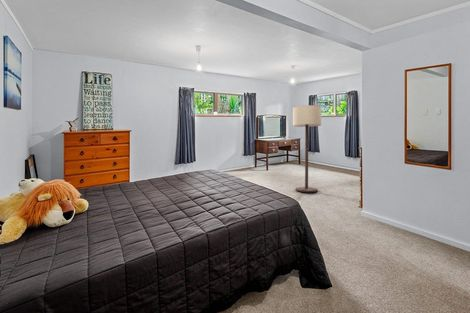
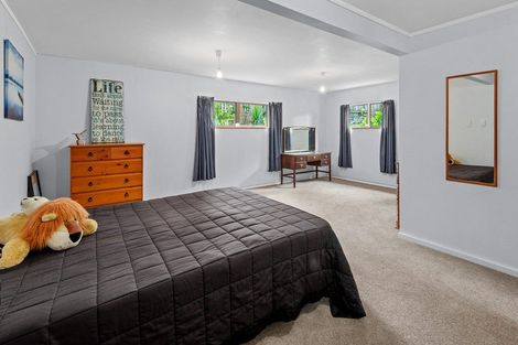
- floor lamp [292,104,322,193]
